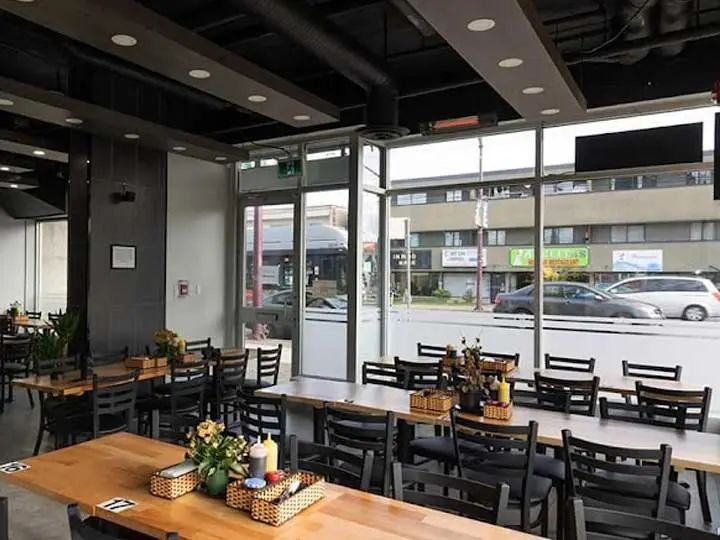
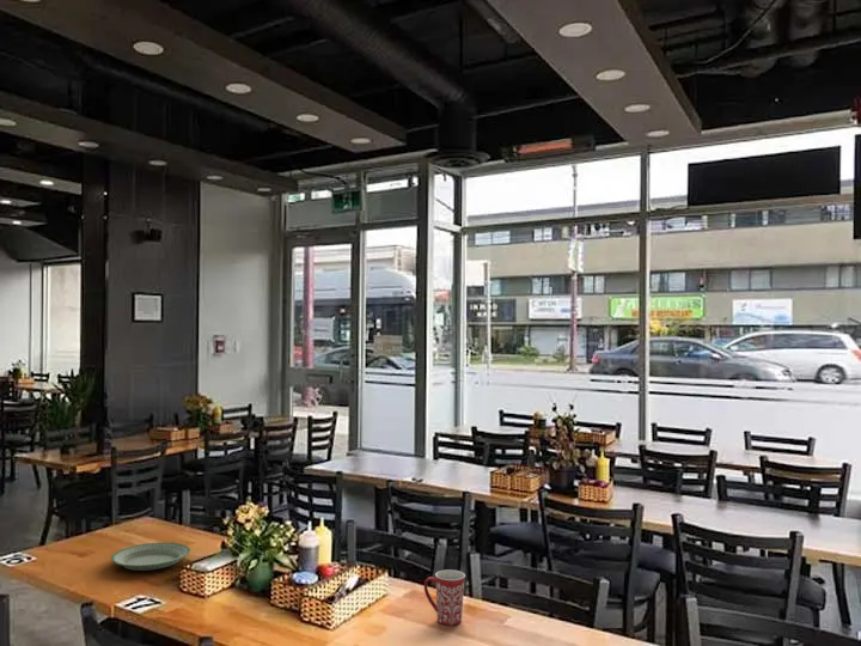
+ plate [110,542,191,572]
+ mug [423,568,466,626]
